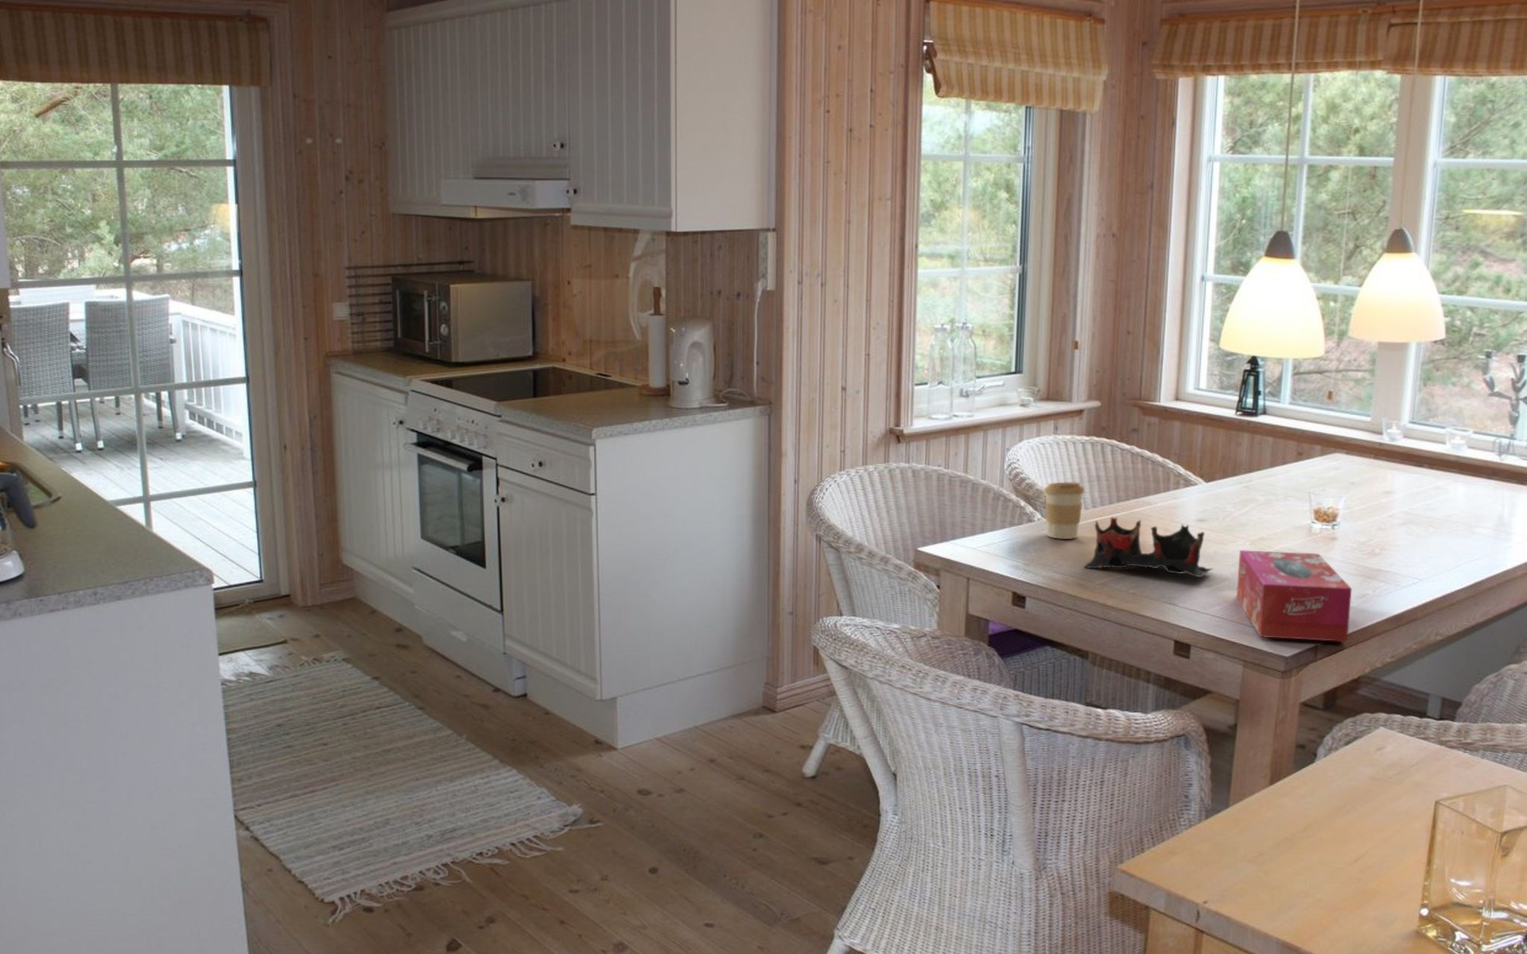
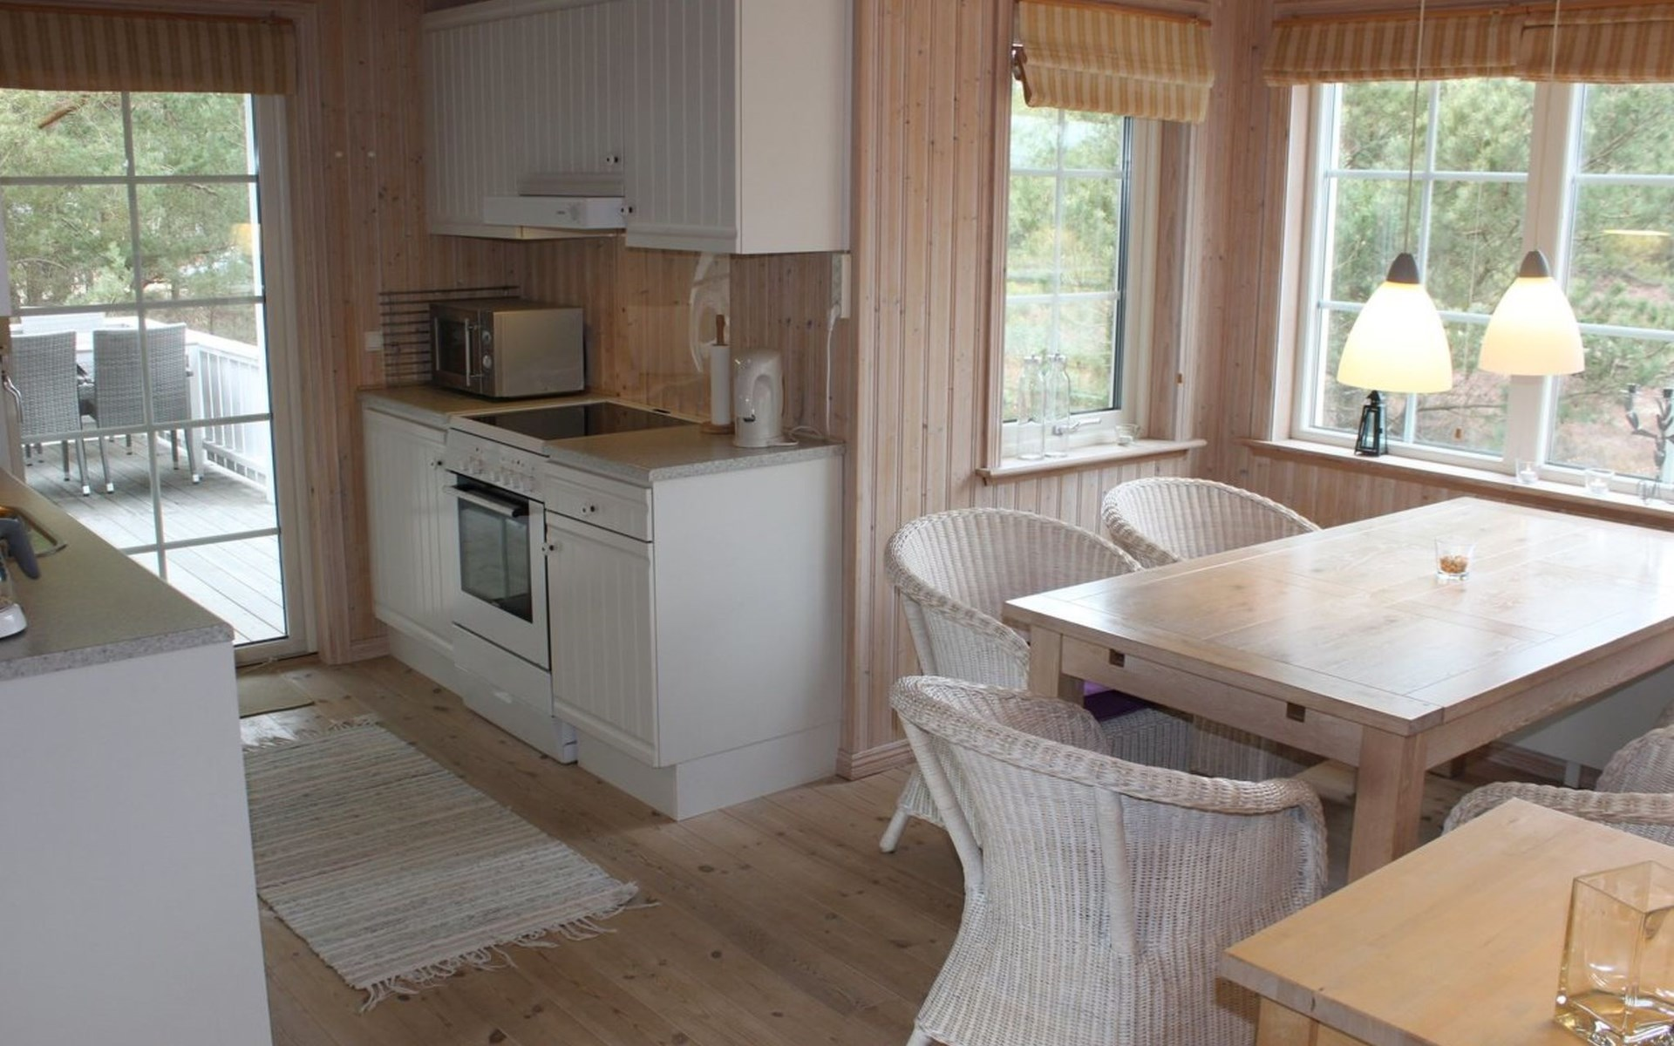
- decorative bowl [1083,517,1214,578]
- coffee cup [1043,481,1085,540]
- tissue box [1236,550,1353,642]
